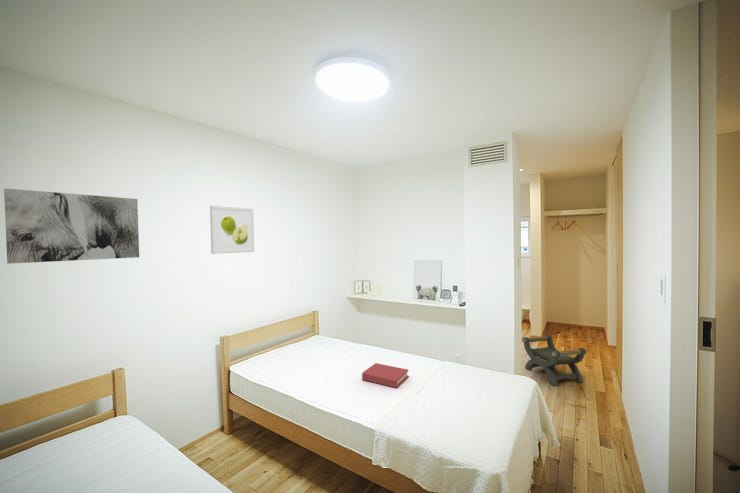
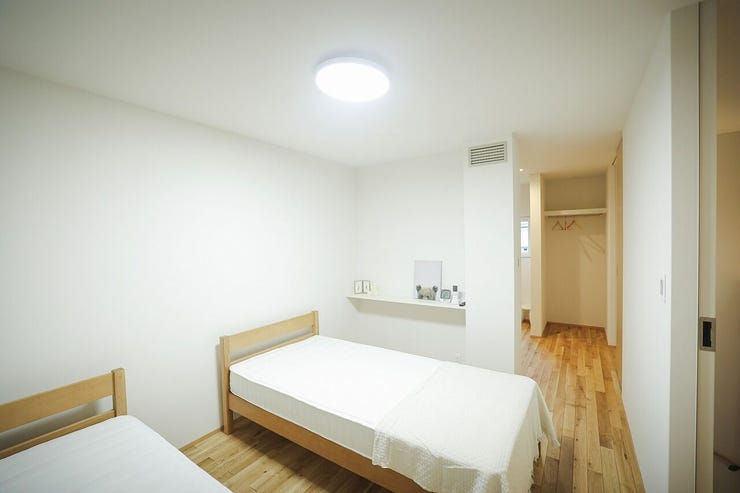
- hardback book [361,362,409,389]
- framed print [209,205,255,255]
- wall art [3,187,140,265]
- stool [521,334,587,387]
